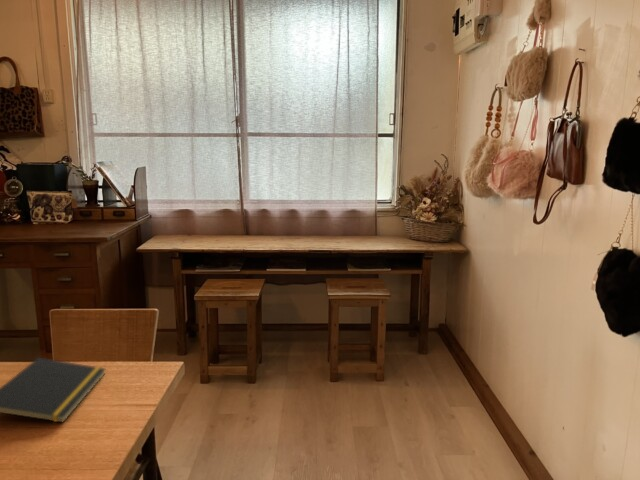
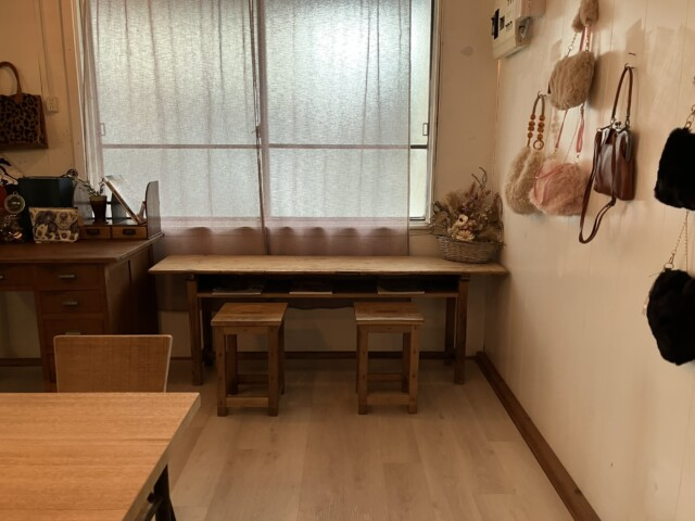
- notepad [0,357,107,423]
